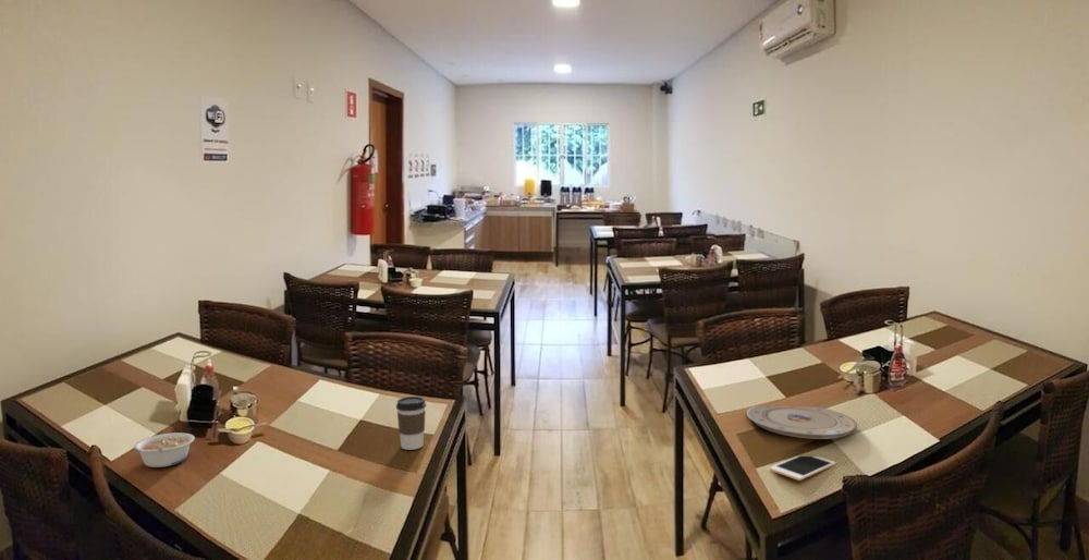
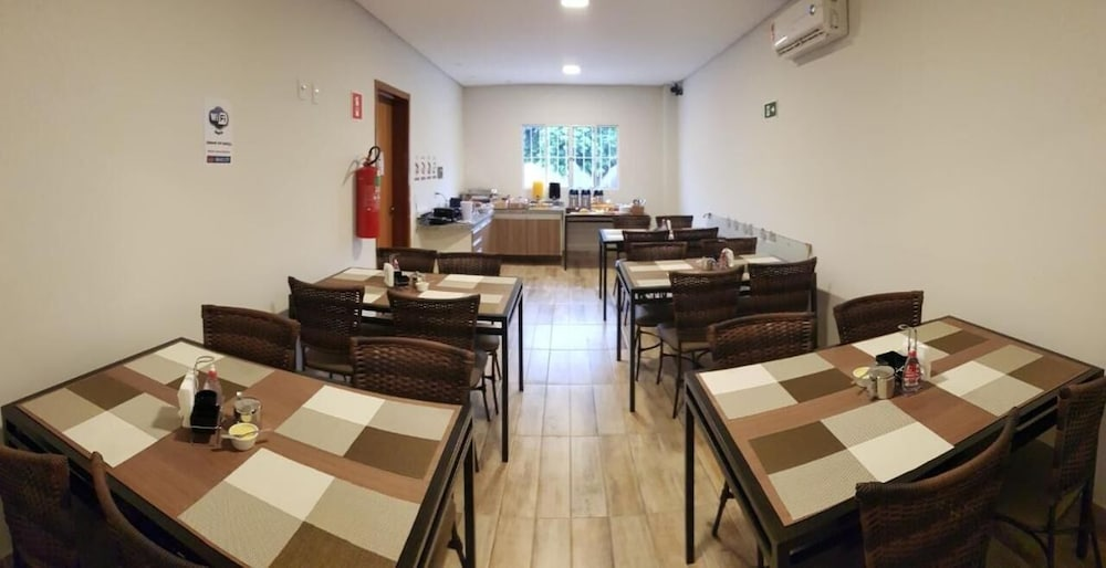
- cell phone [769,455,836,482]
- coffee cup [395,395,427,451]
- legume [133,431,196,468]
- plate [746,405,858,440]
